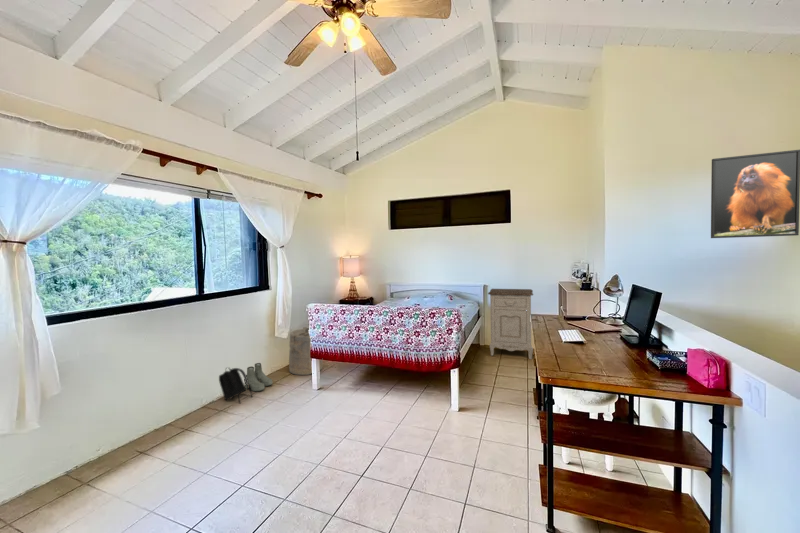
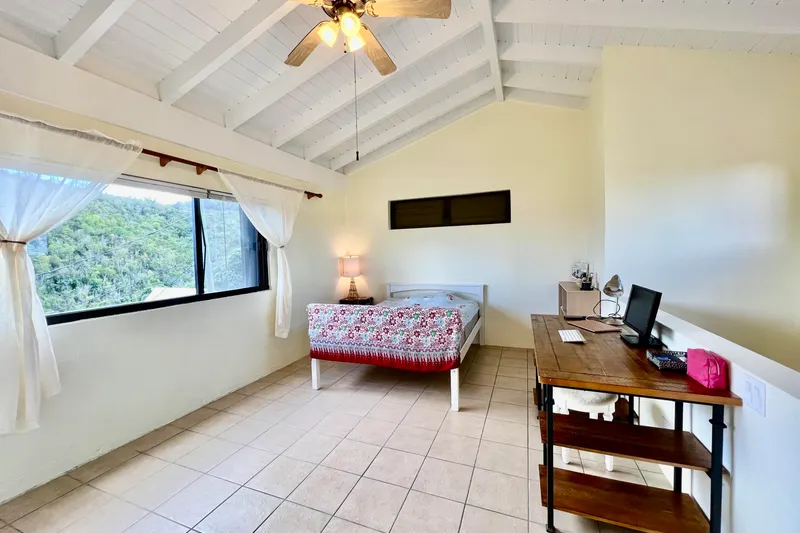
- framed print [710,149,800,239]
- laundry hamper [288,326,323,376]
- nightstand [487,288,534,360]
- backpack [218,366,254,405]
- boots [243,362,274,392]
